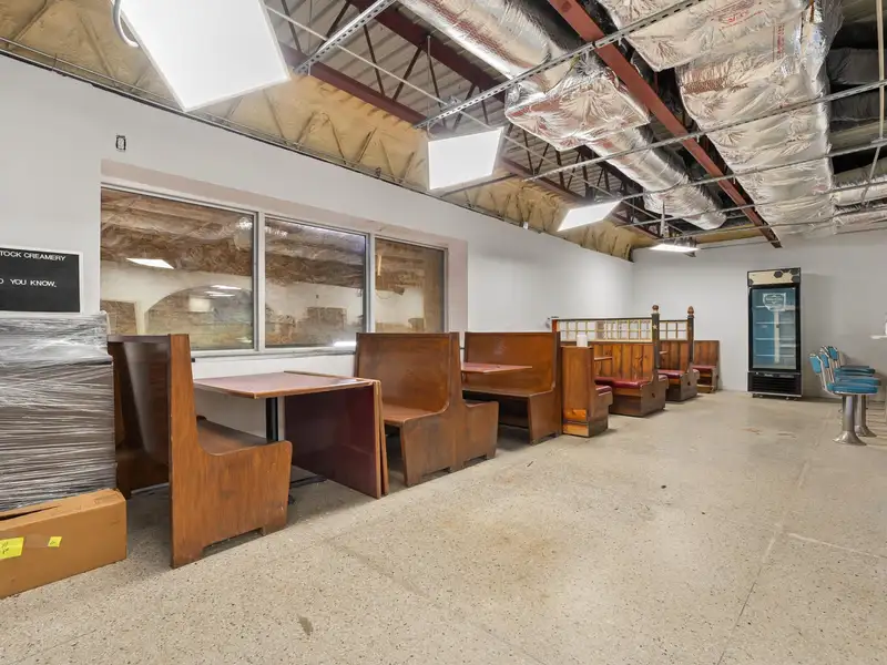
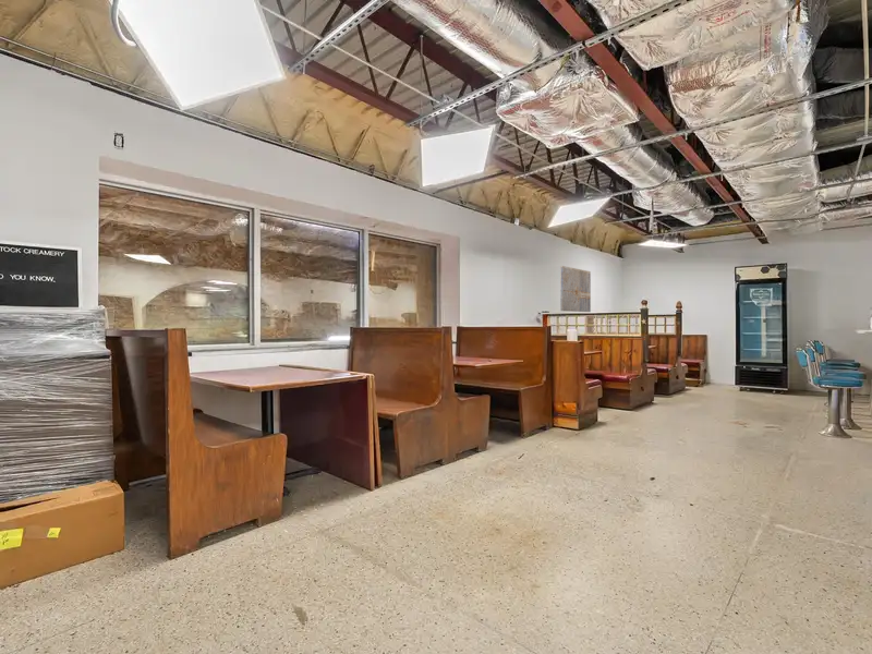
+ wall art [559,265,592,313]
